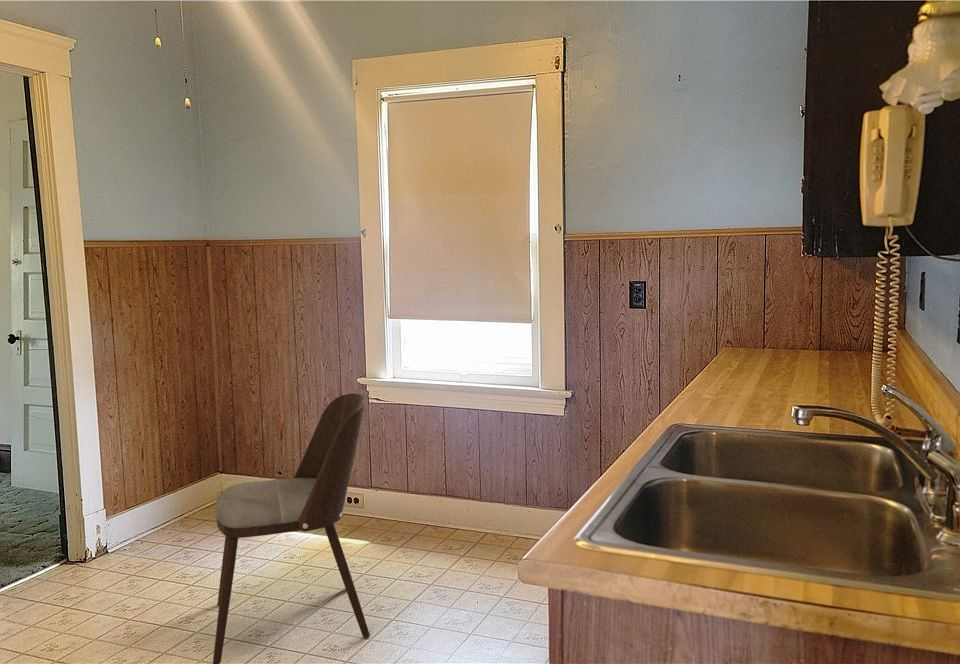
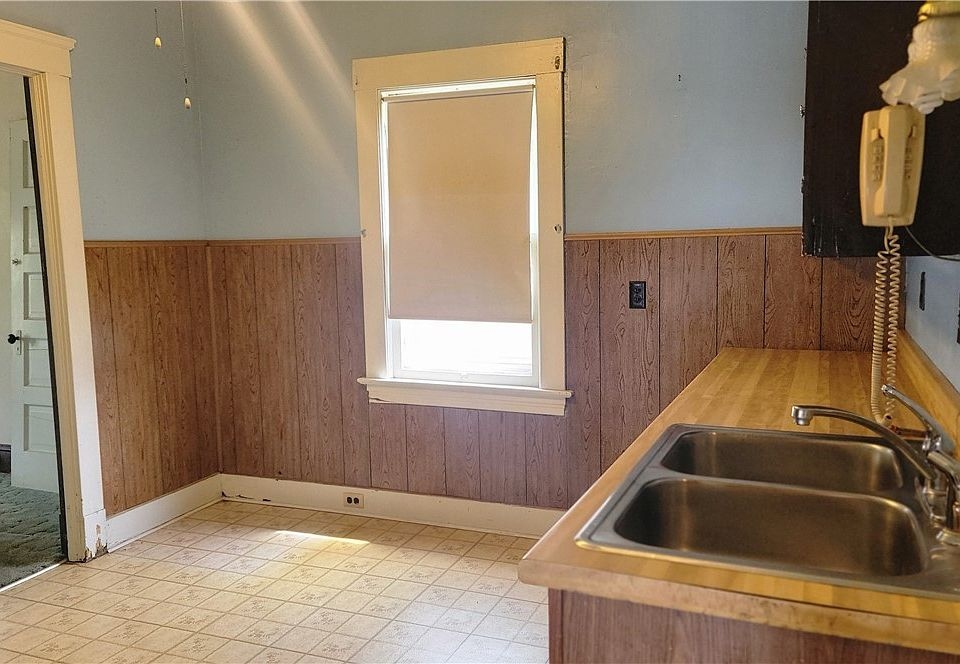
- dining chair [212,393,371,664]
